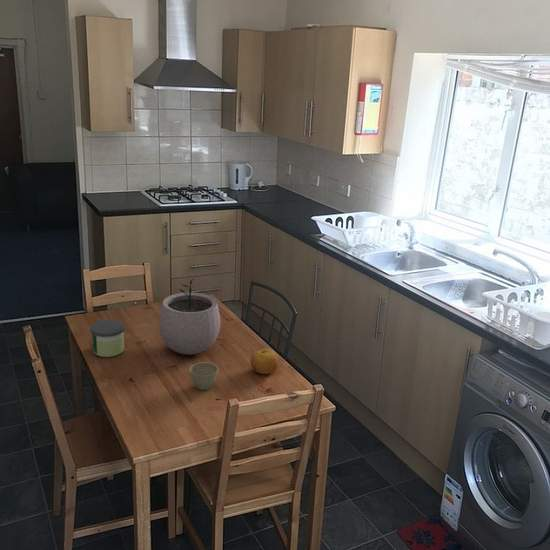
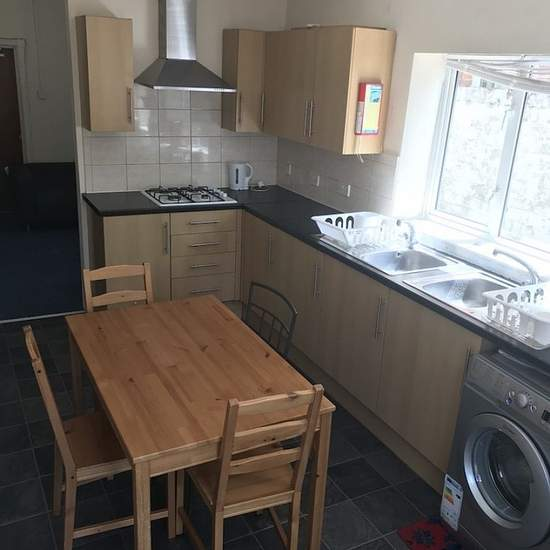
- candle [89,319,126,358]
- flower pot [189,361,219,391]
- fruit [250,348,280,375]
- plant pot [158,278,221,356]
